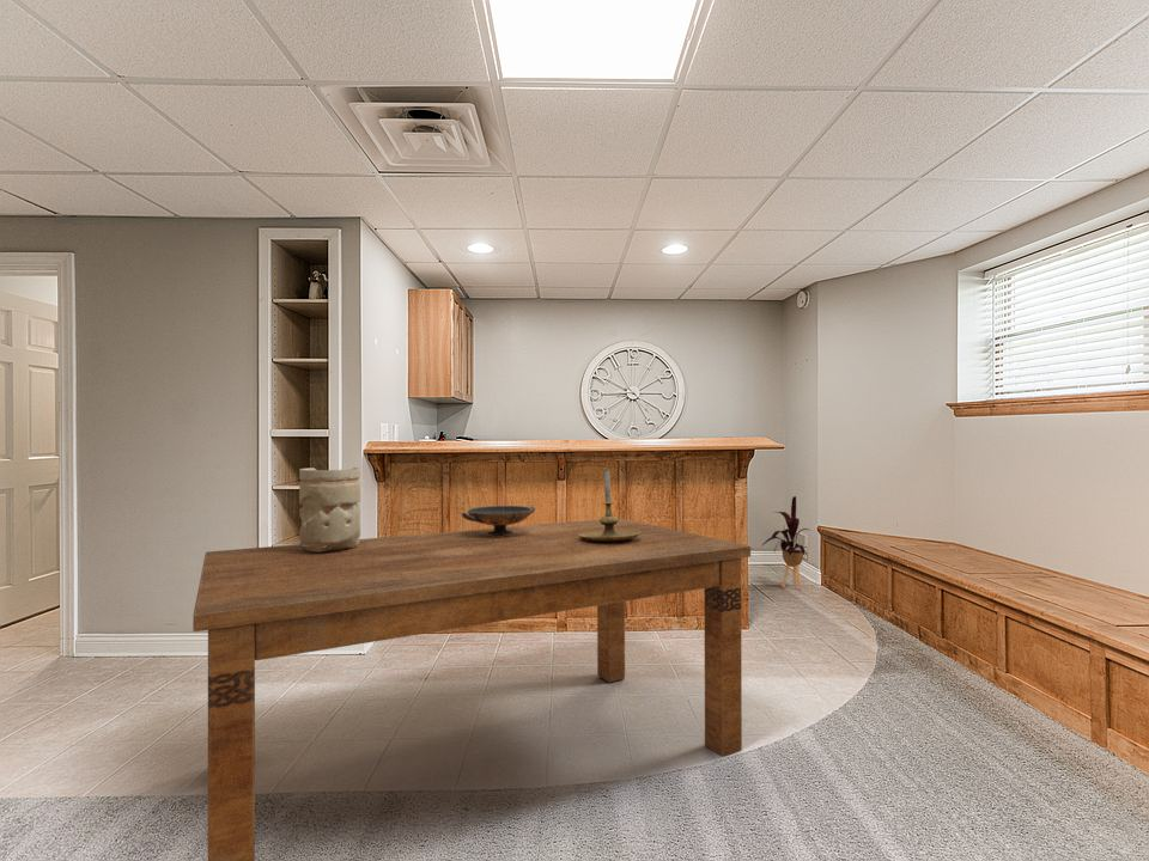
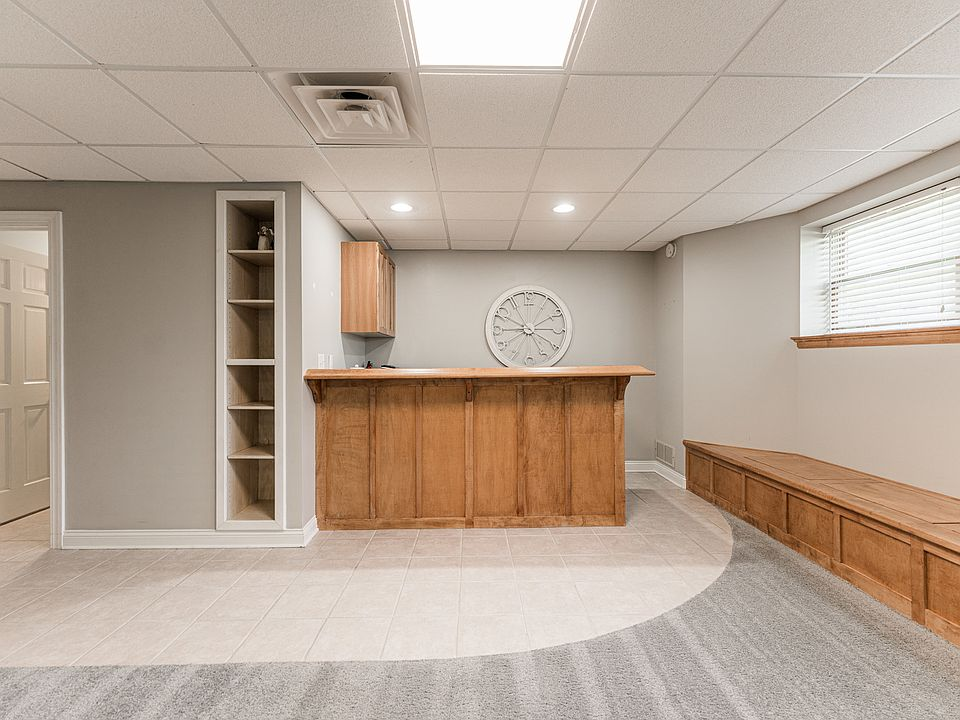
- vase [298,466,361,552]
- decorative bowl [461,505,536,537]
- dining table [192,517,752,861]
- house plant [761,495,813,591]
- candle holder [579,469,640,541]
